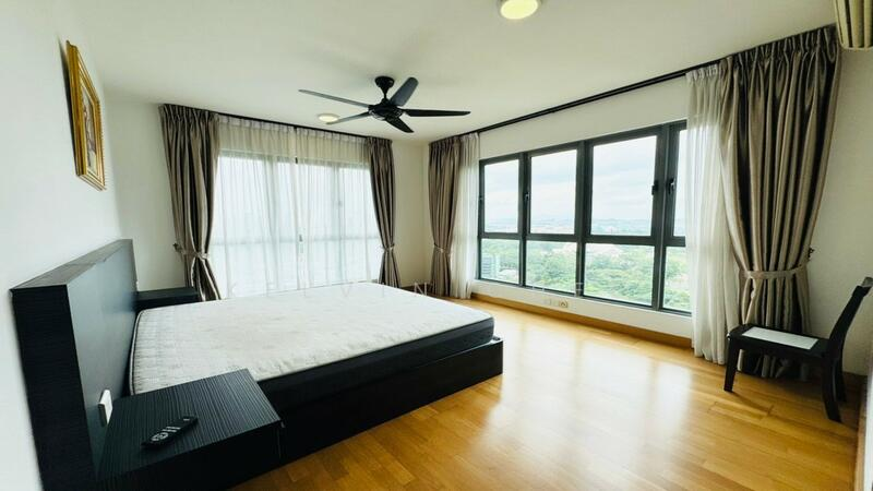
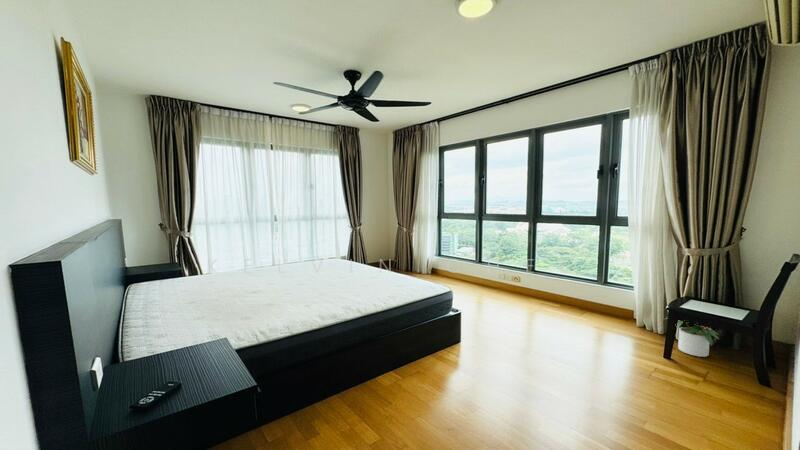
+ potted plant [664,317,720,358]
